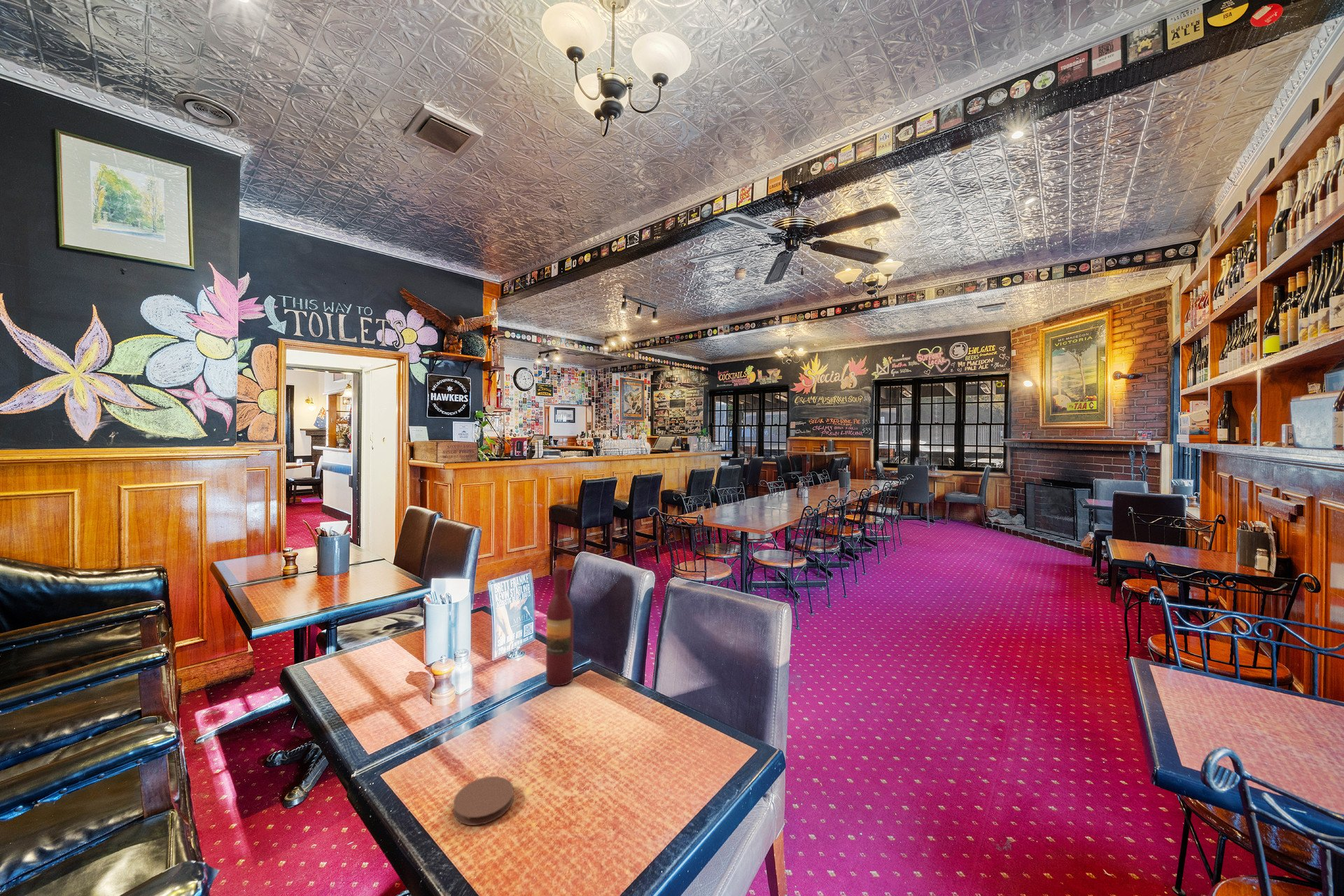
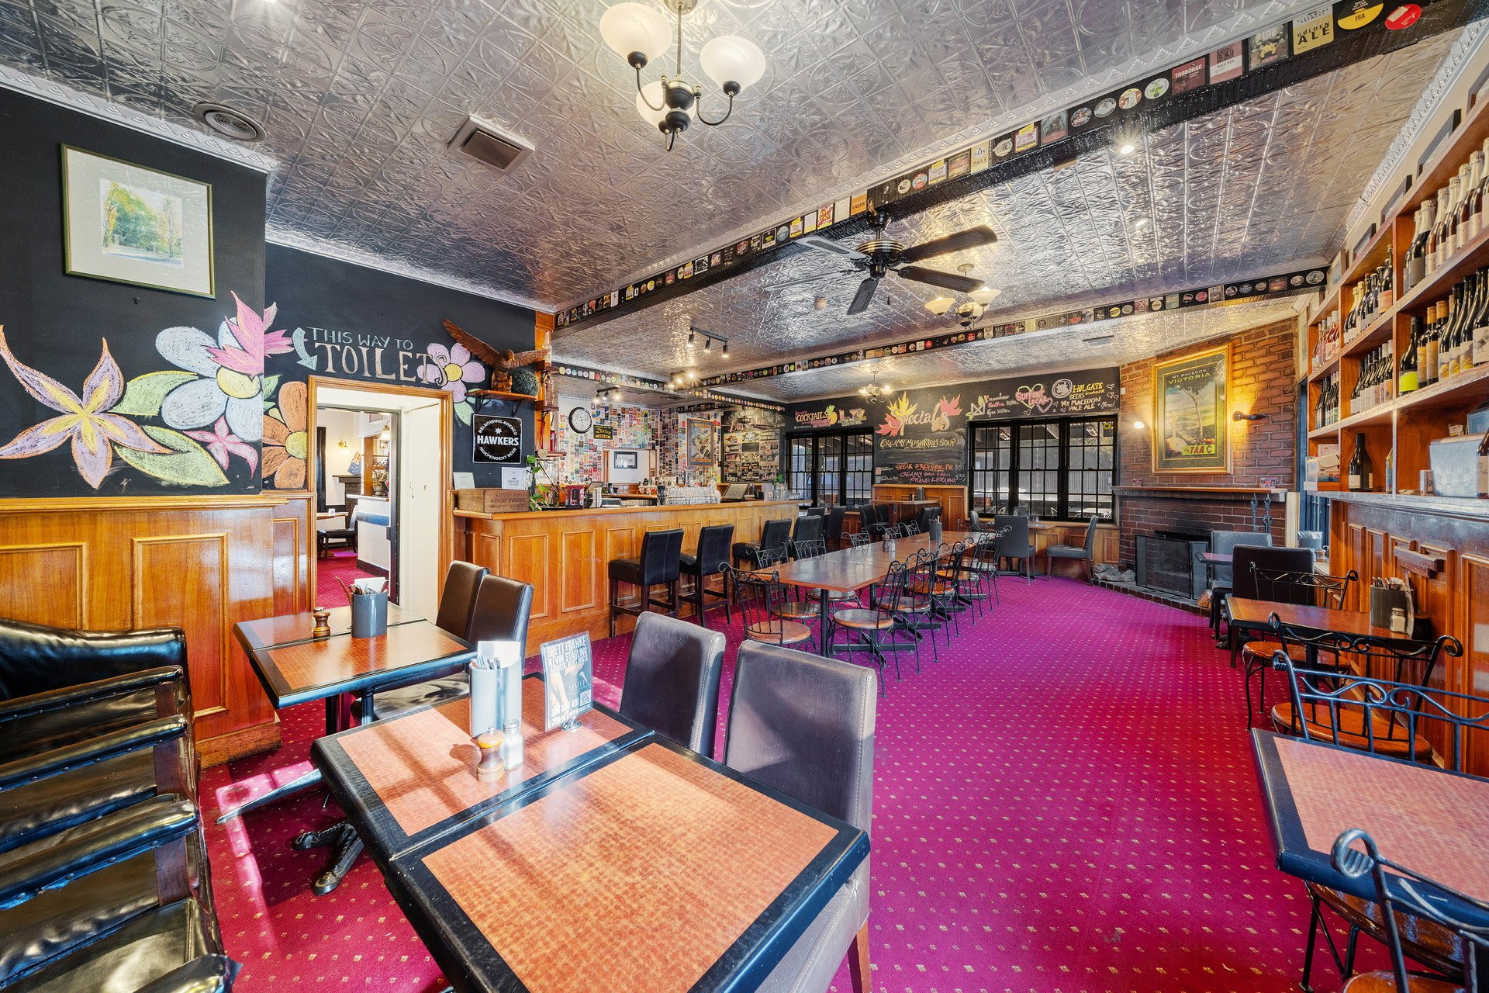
- coaster [453,776,514,826]
- wine bottle [545,566,574,687]
